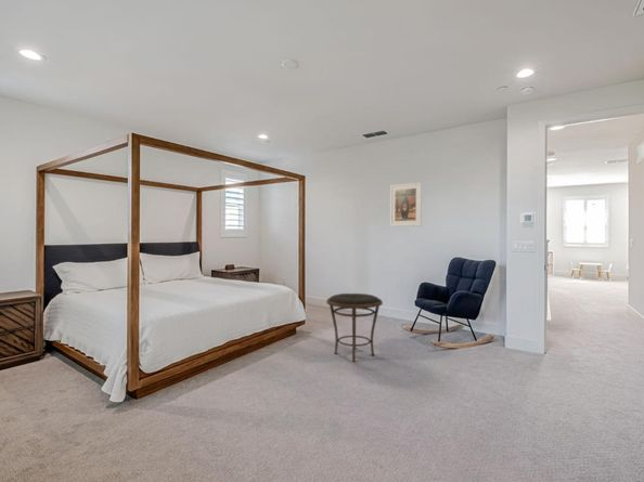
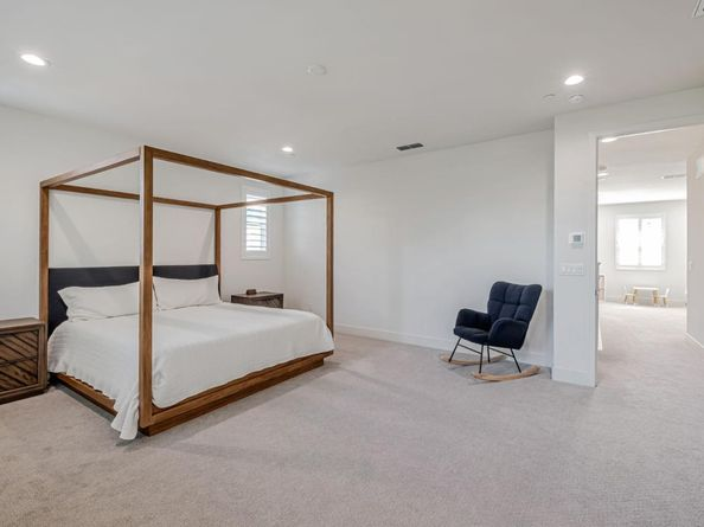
- side table [325,292,384,363]
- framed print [389,181,423,227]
